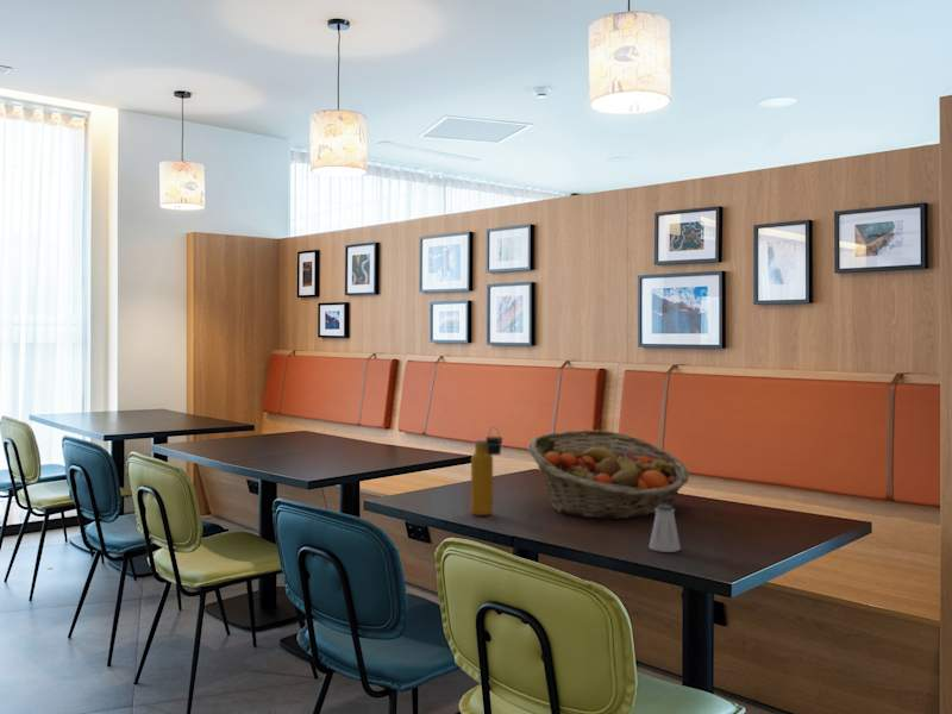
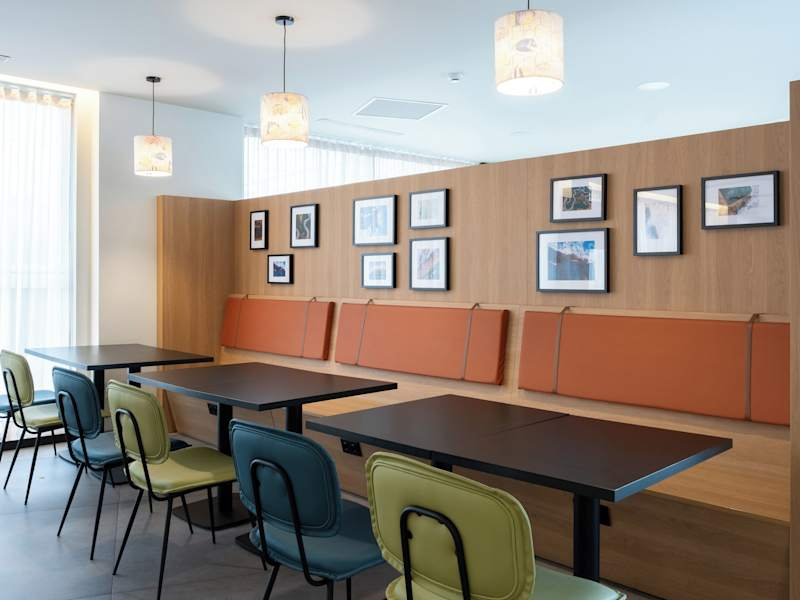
- fruit basket [527,428,690,520]
- saltshaker [647,505,682,553]
- water bottle [470,426,503,516]
